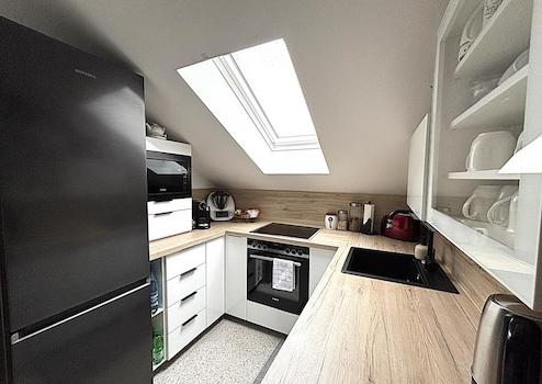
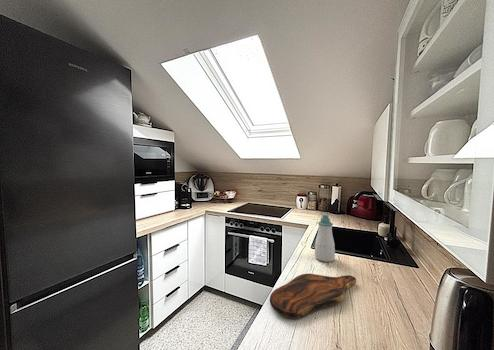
+ soap bottle [314,212,336,263]
+ cutting board [269,273,357,320]
